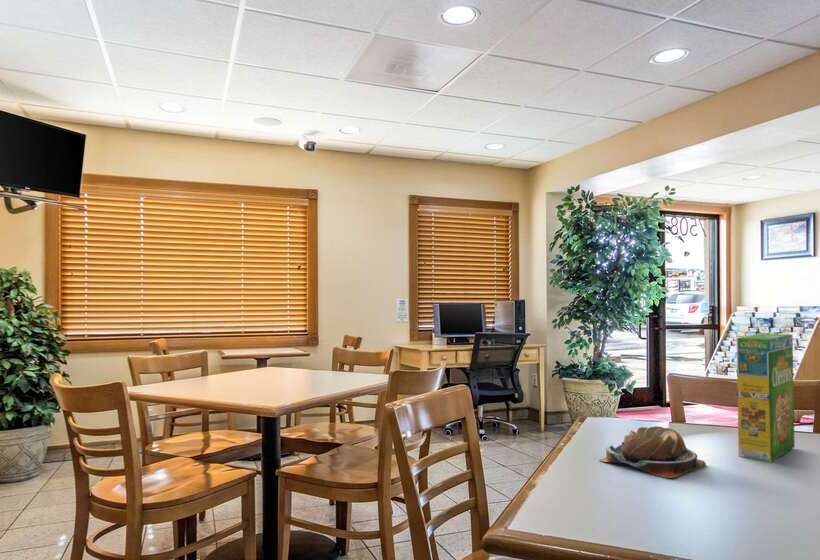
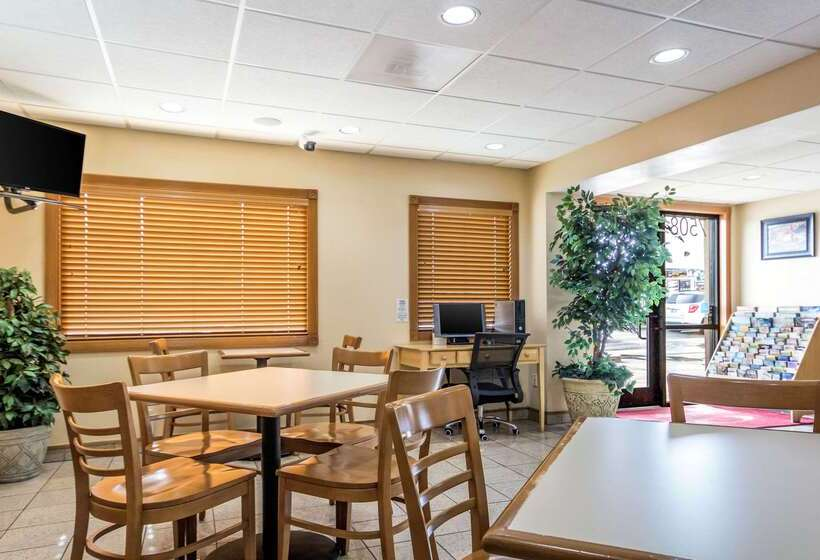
- pastry [598,425,707,479]
- cereal box [736,332,796,464]
